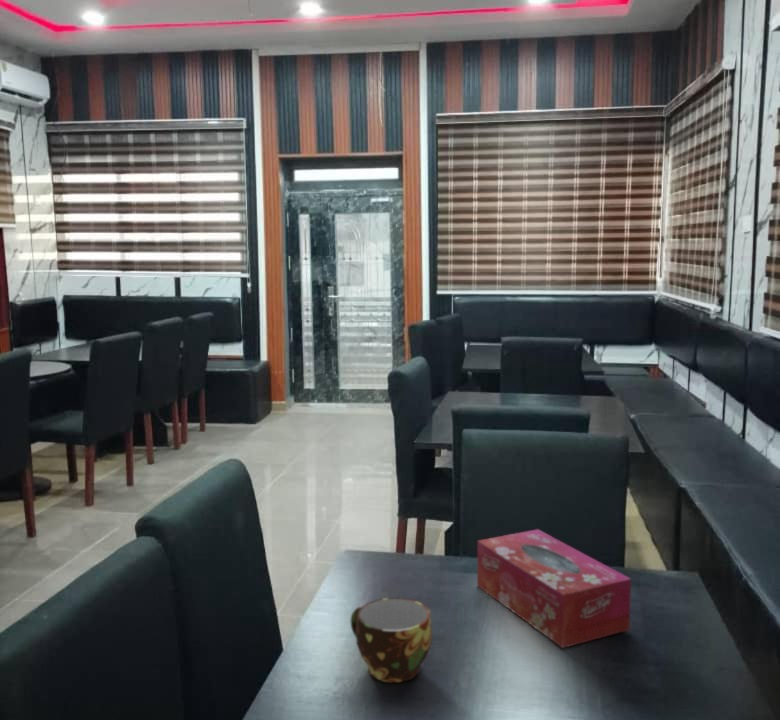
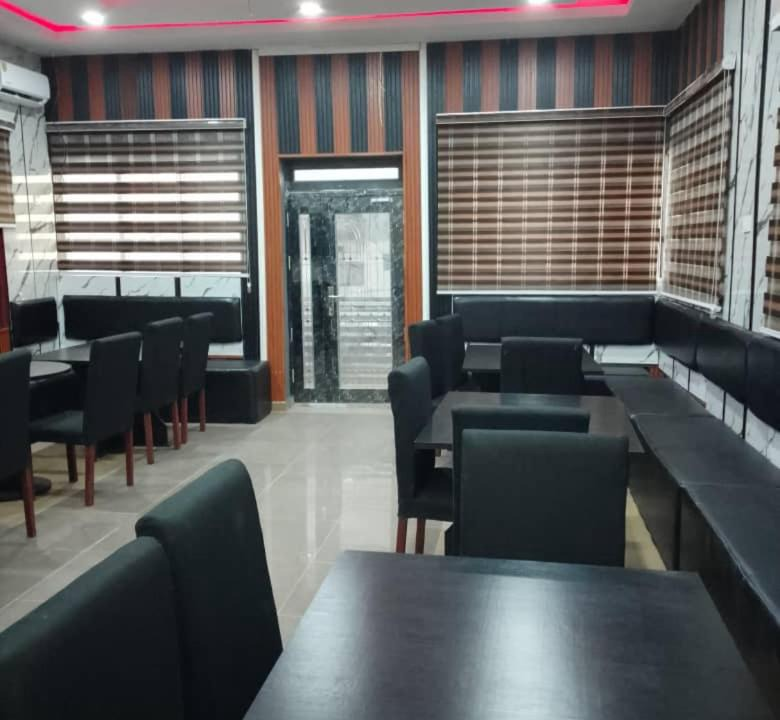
- cup [349,597,433,683]
- tissue box [476,528,632,649]
